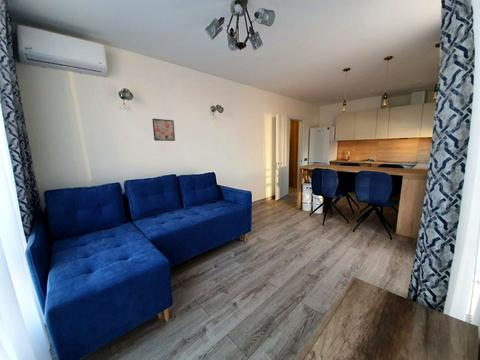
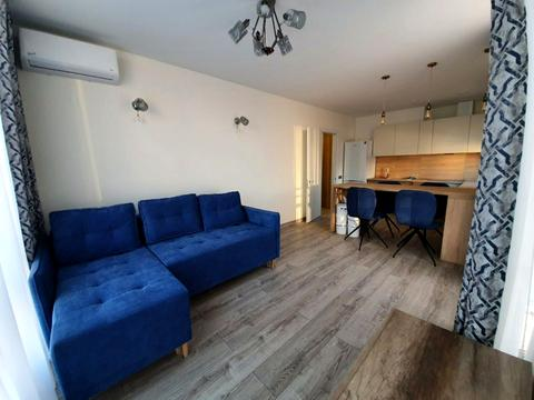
- wall art [151,118,176,142]
